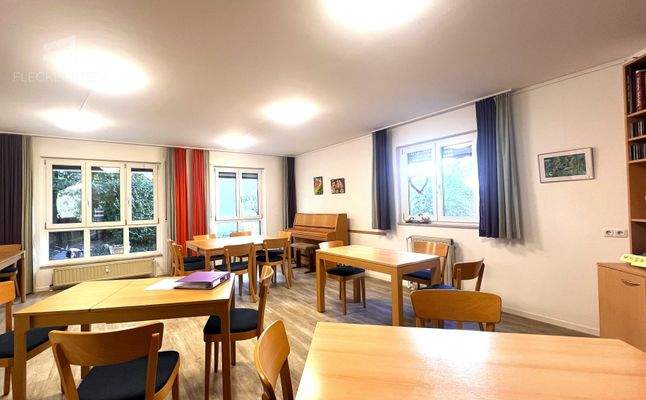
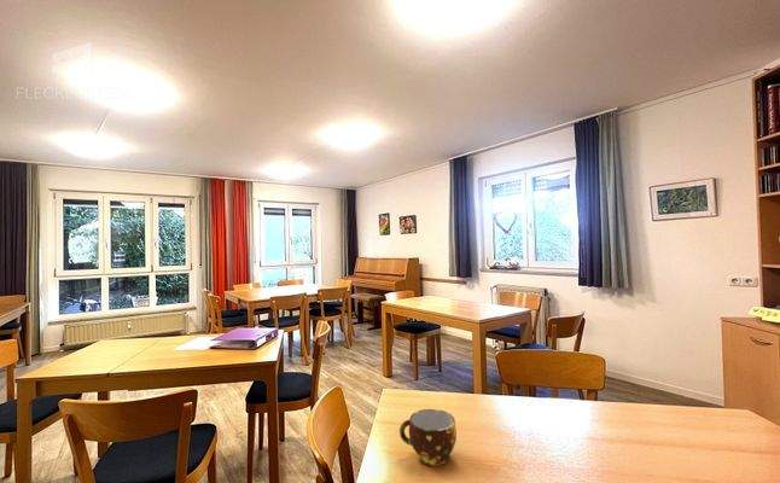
+ cup [398,408,458,466]
